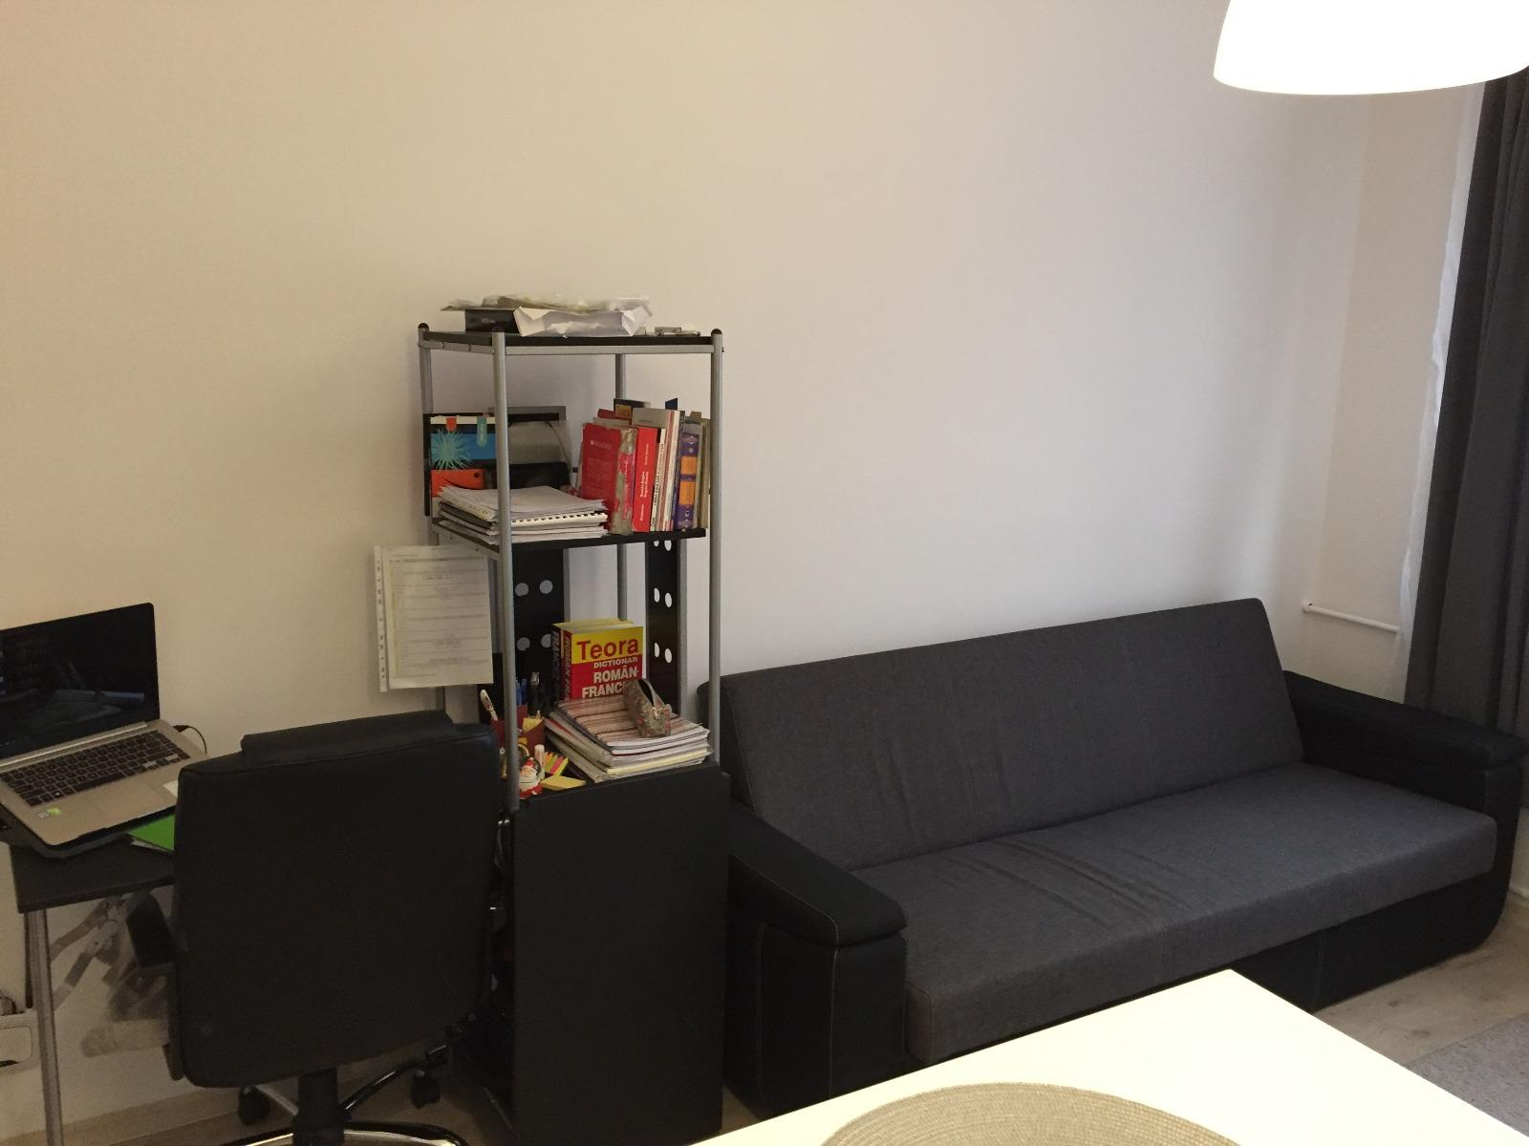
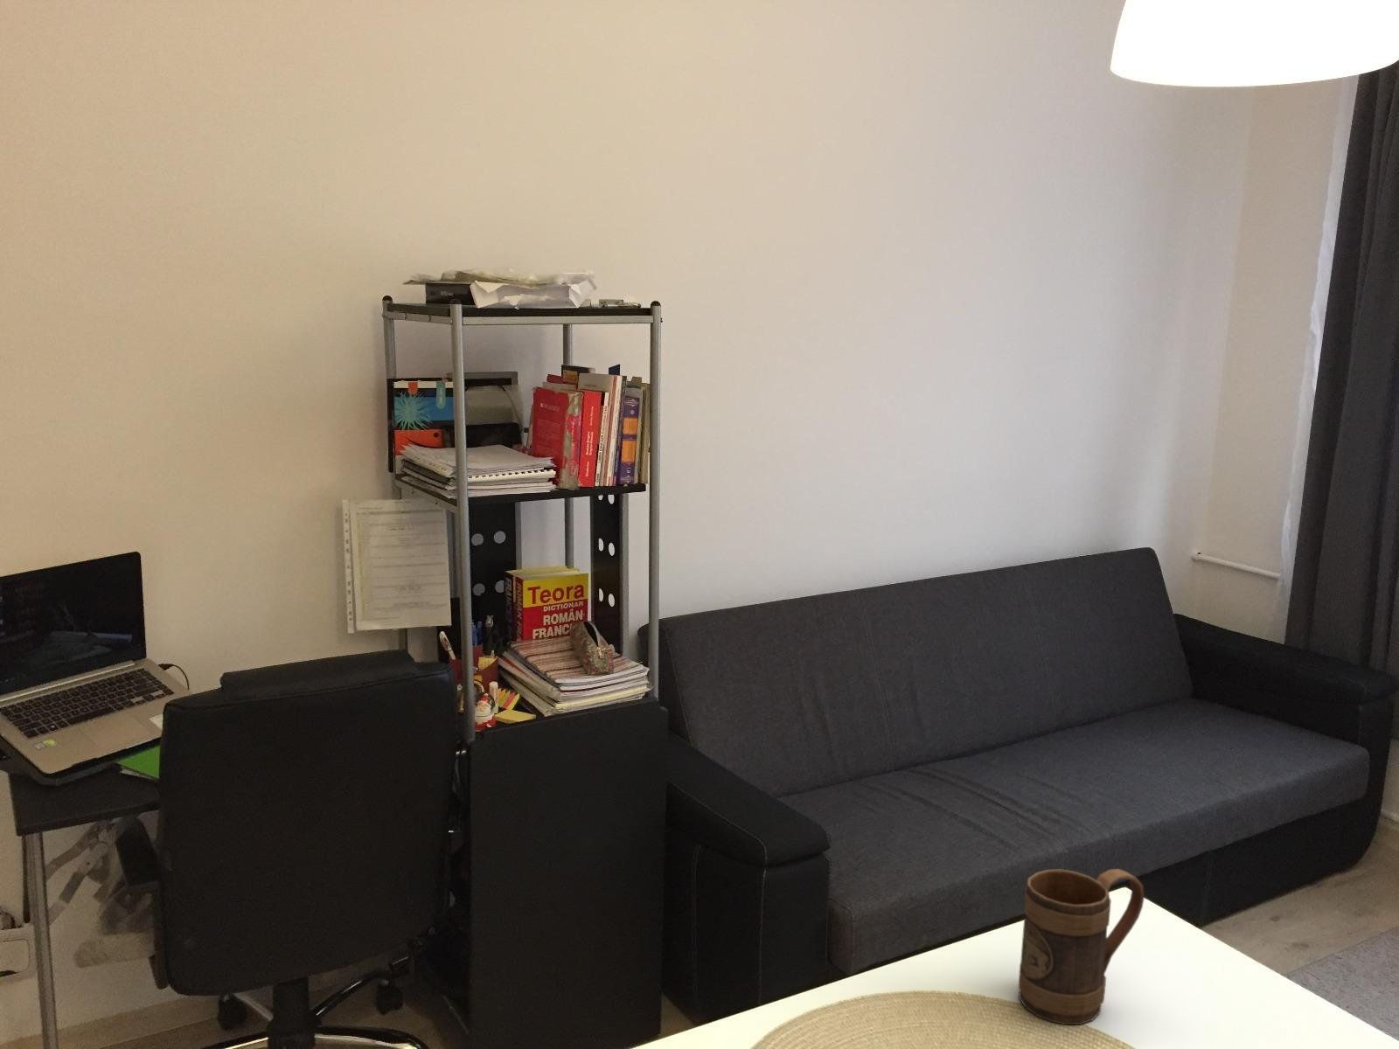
+ mug [1017,868,1146,1026]
